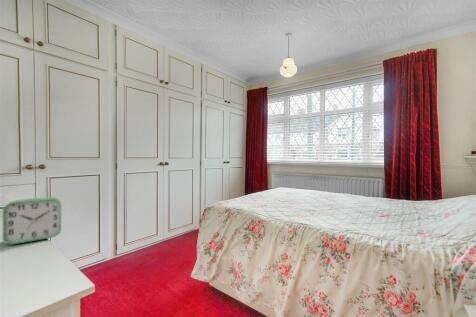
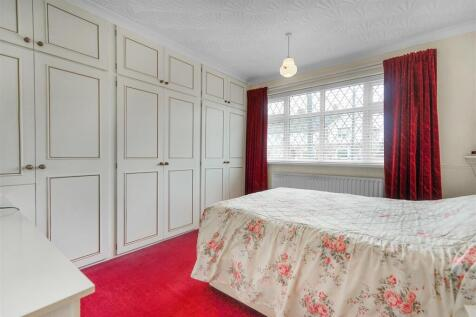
- alarm clock [2,196,62,245]
